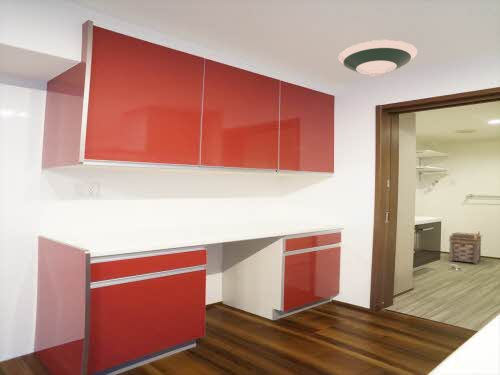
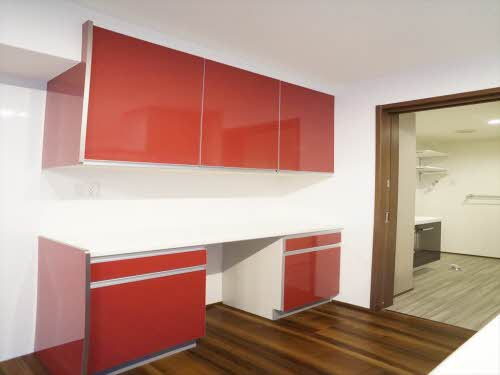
- basket [448,231,484,264]
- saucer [337,39,419,77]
